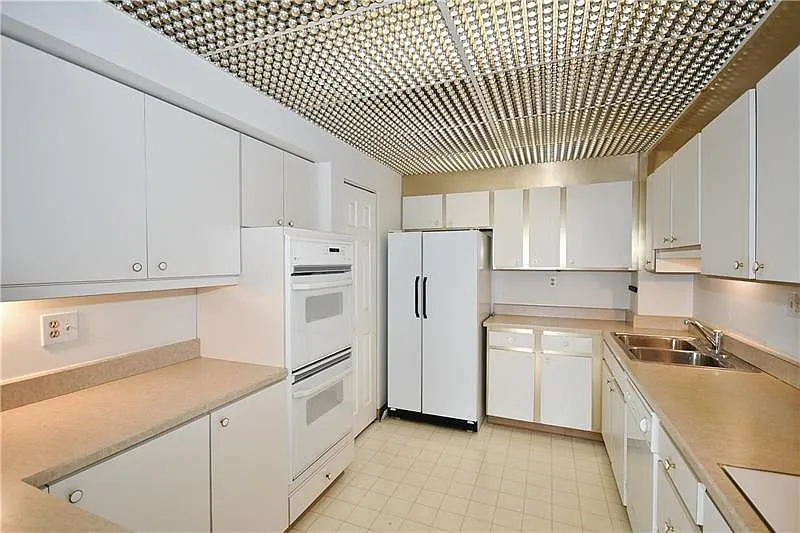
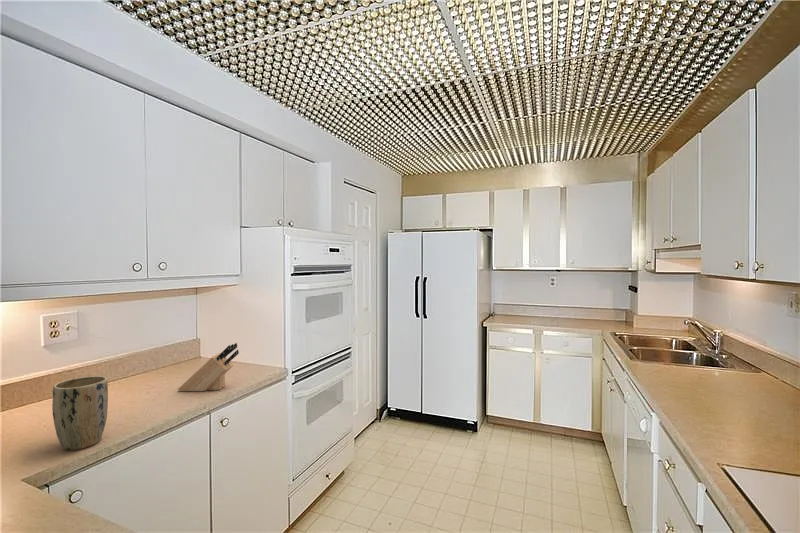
+ plant pot [51,375,109,451]
+ knife block [177,342,240,392]
